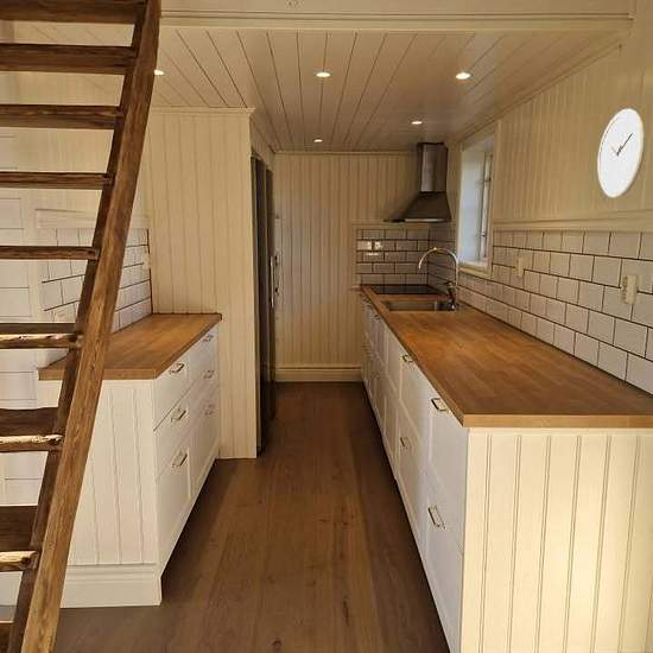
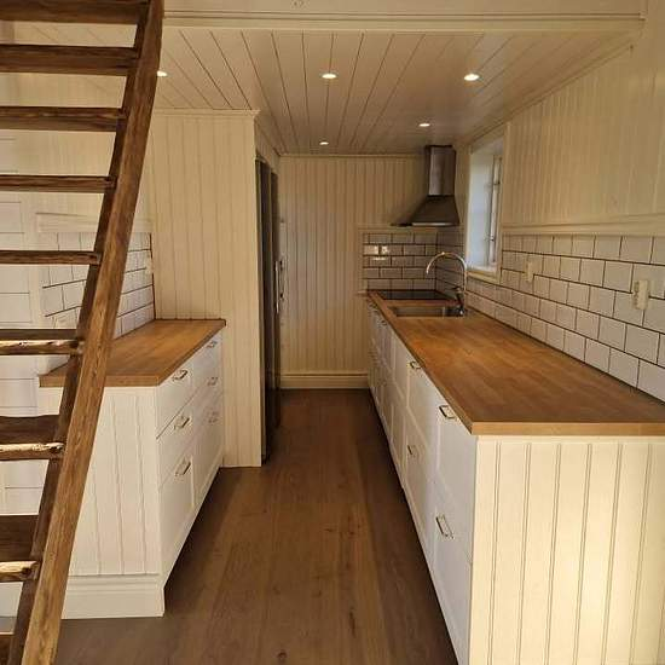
- wall clock [596,108,646,199]
